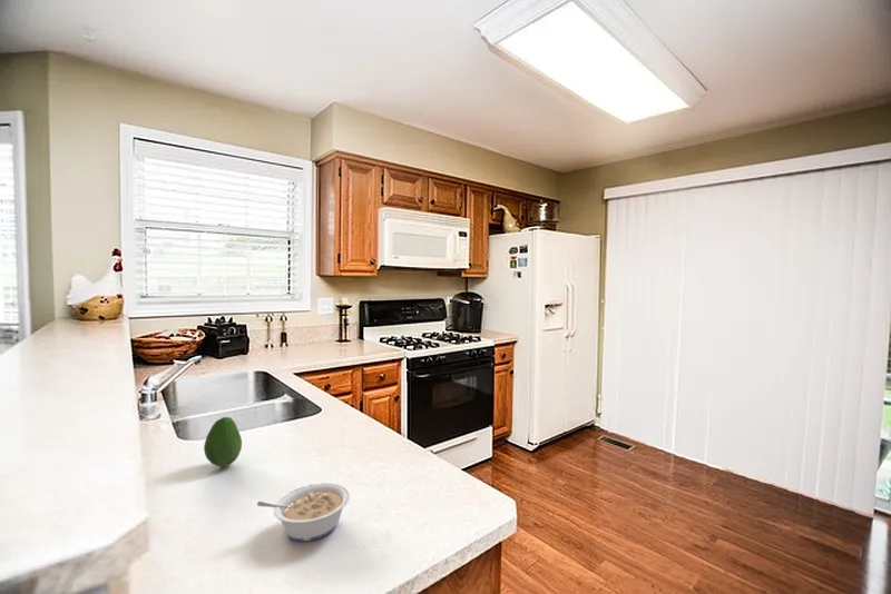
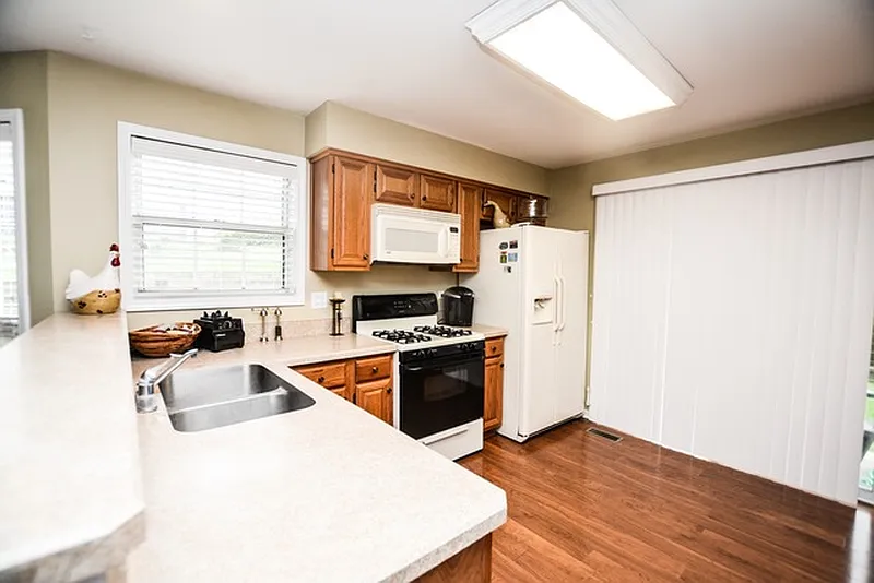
- legume [256,482,351,543]
- fruit [203,416,243,468]
